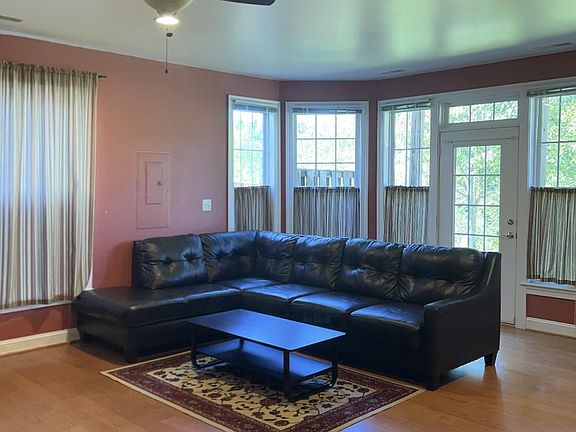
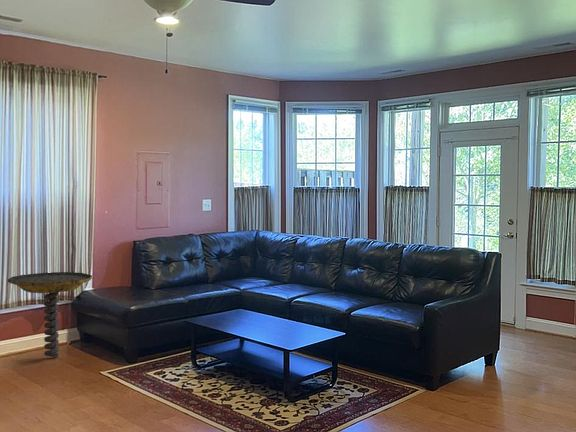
+ side table [7,271,93,359]
